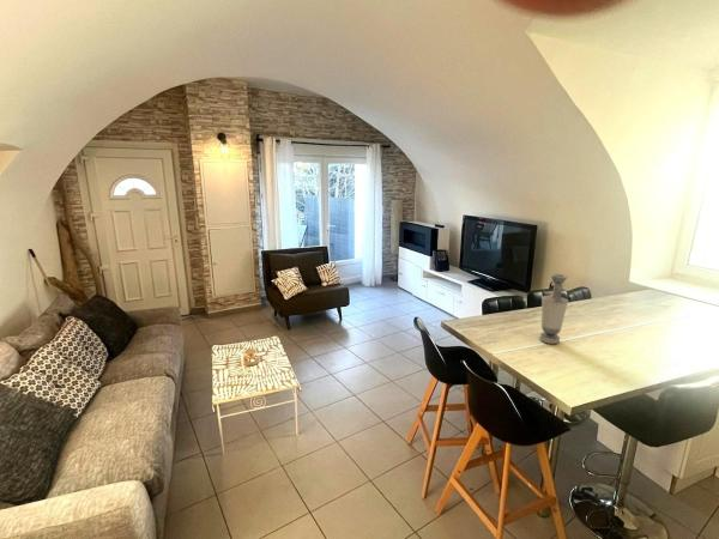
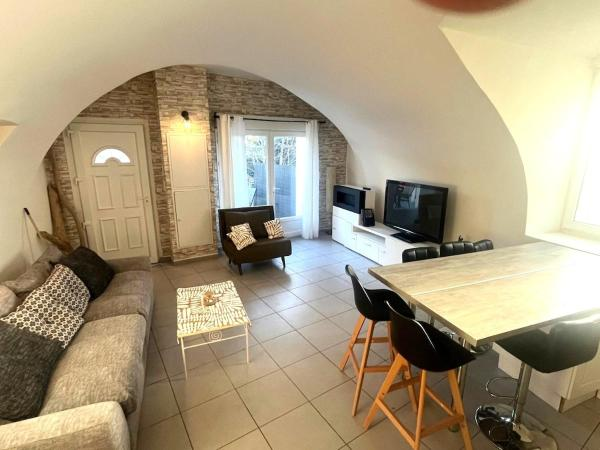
- vase [538,273,569,345]
